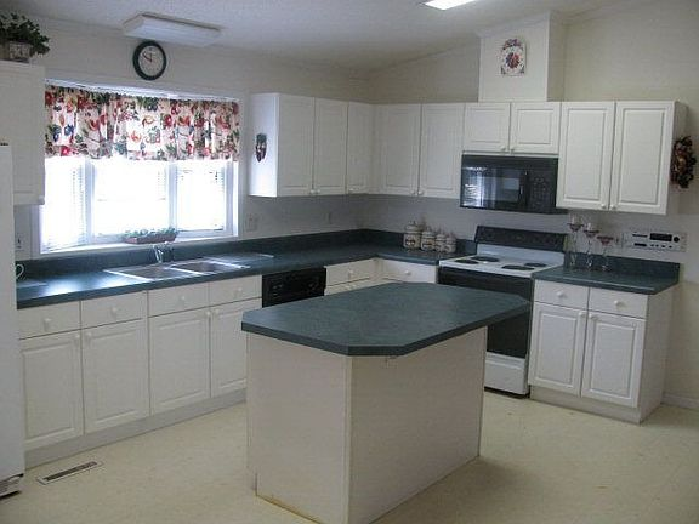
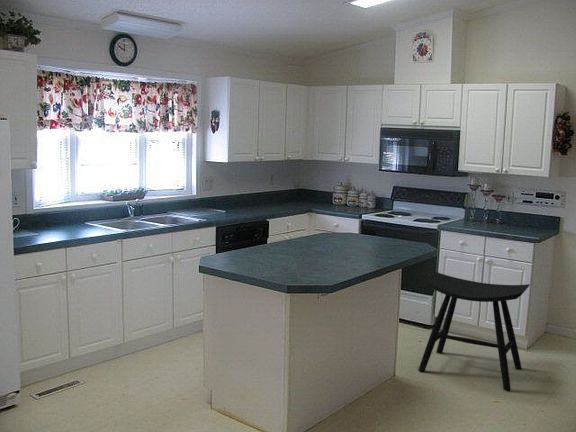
+ stool [418,271,531,391]
